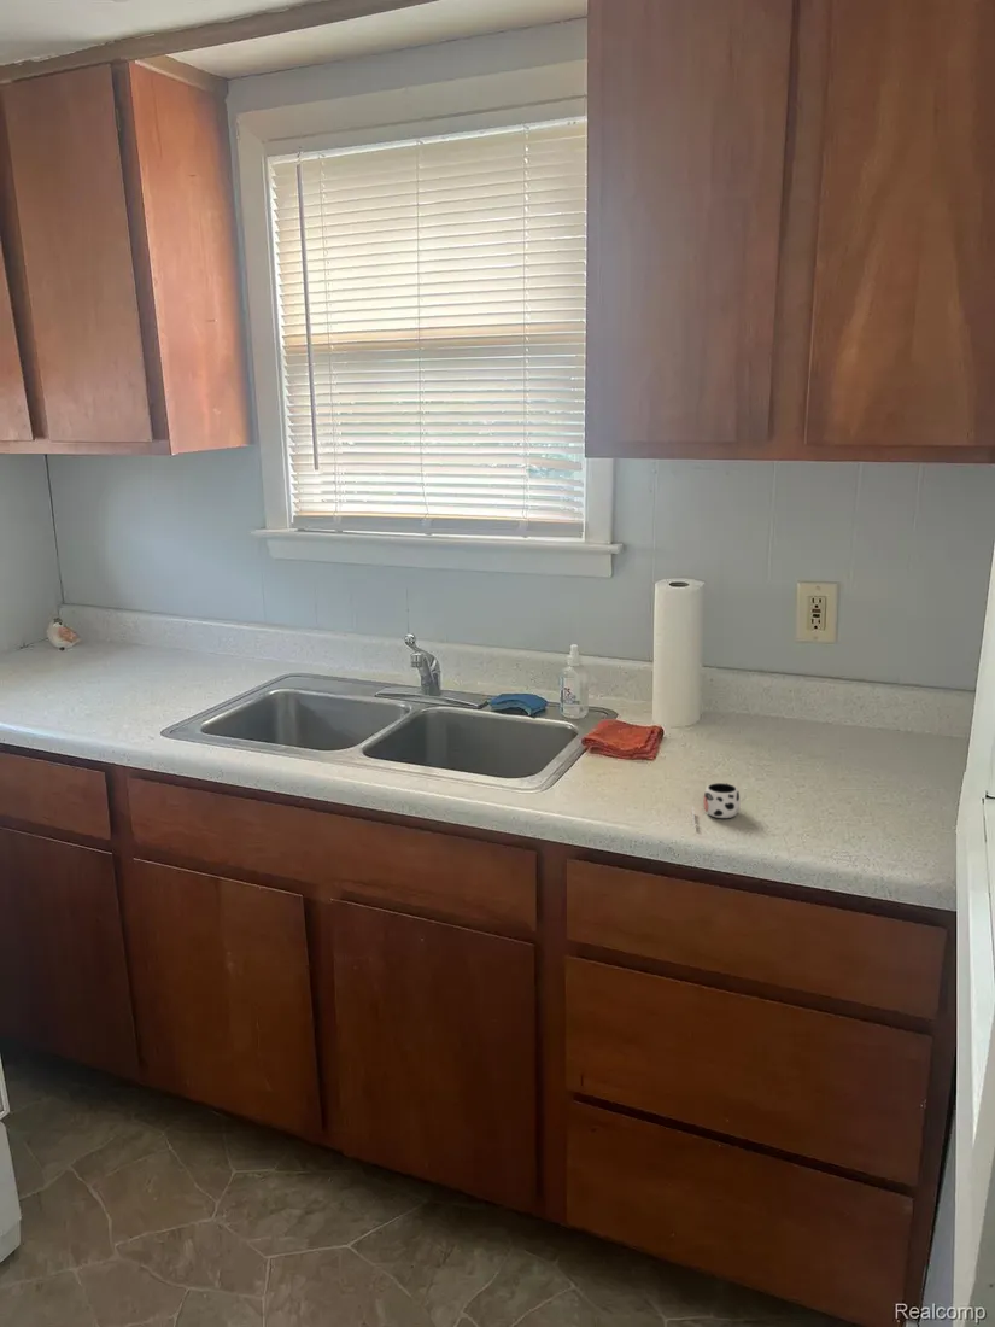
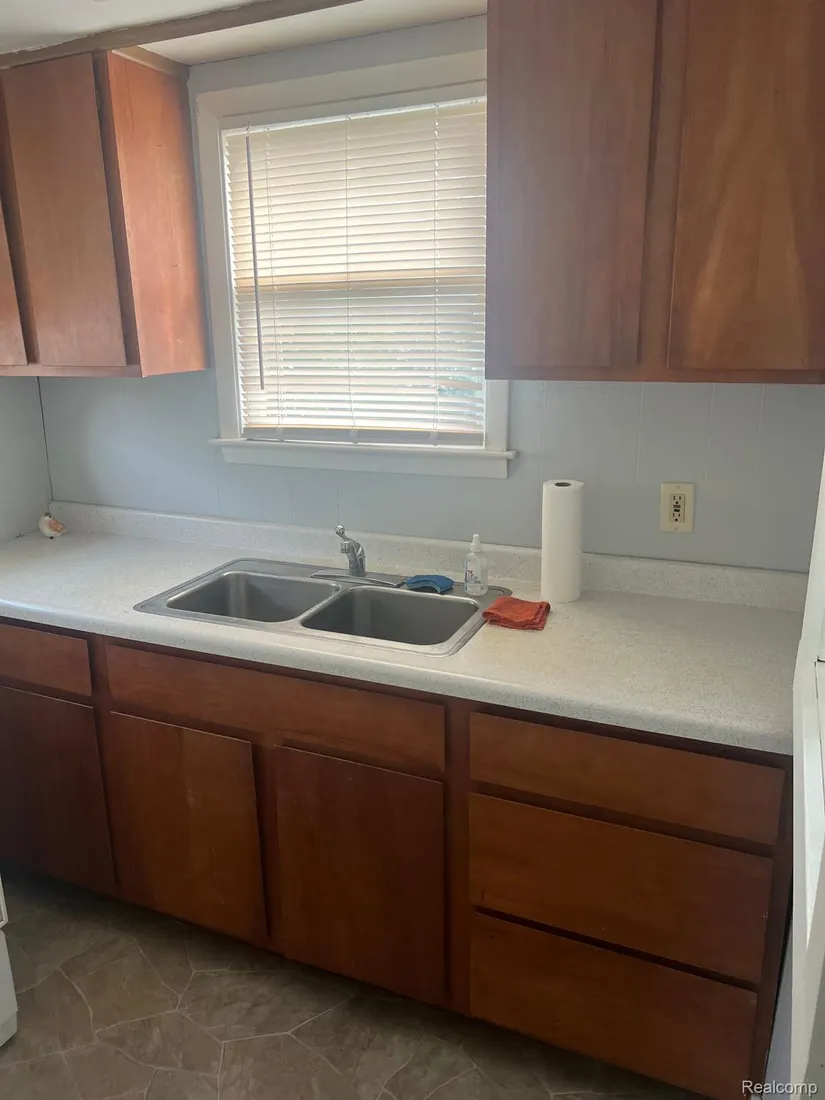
- mug [691,782,742,829]
